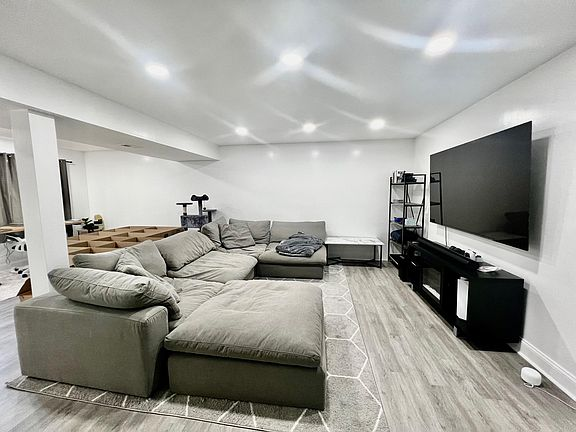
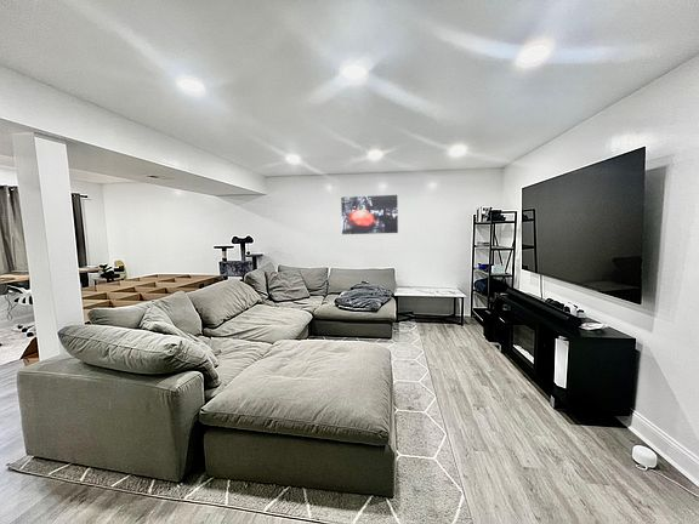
+ wall art [340,194,399,235]
